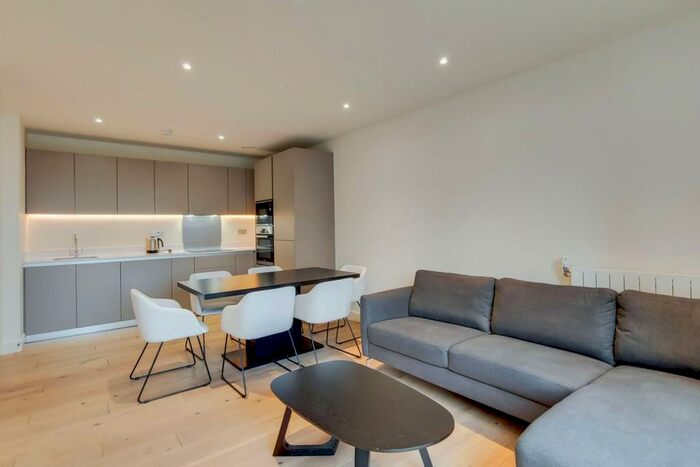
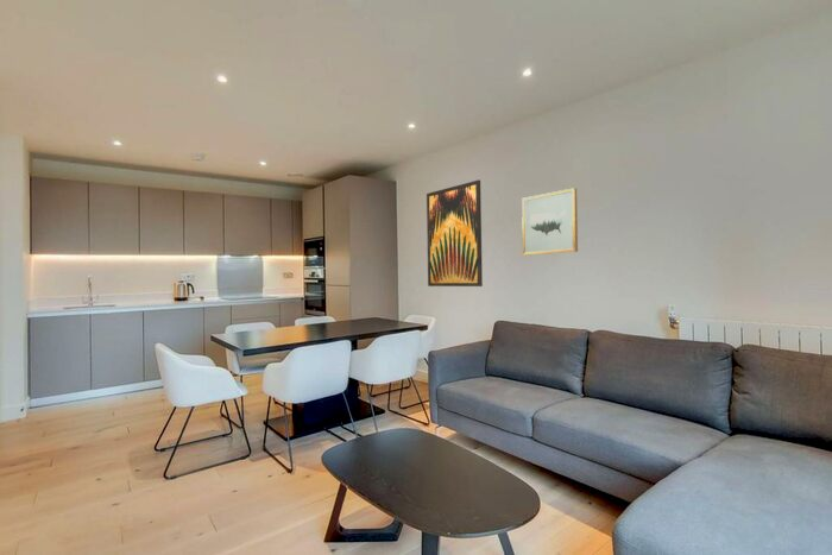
+ wall art [426,178,484,288]
+ wall art [521,187,579,257]
